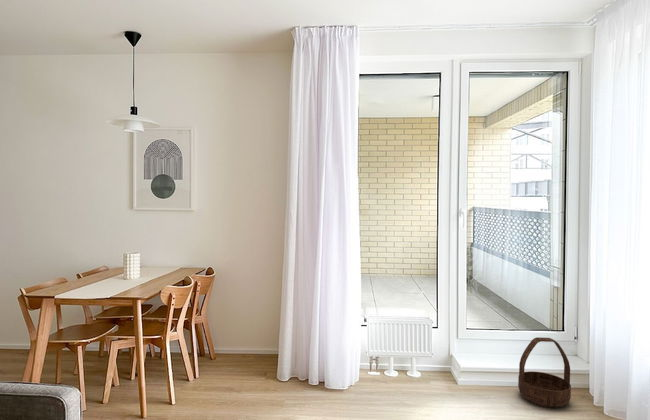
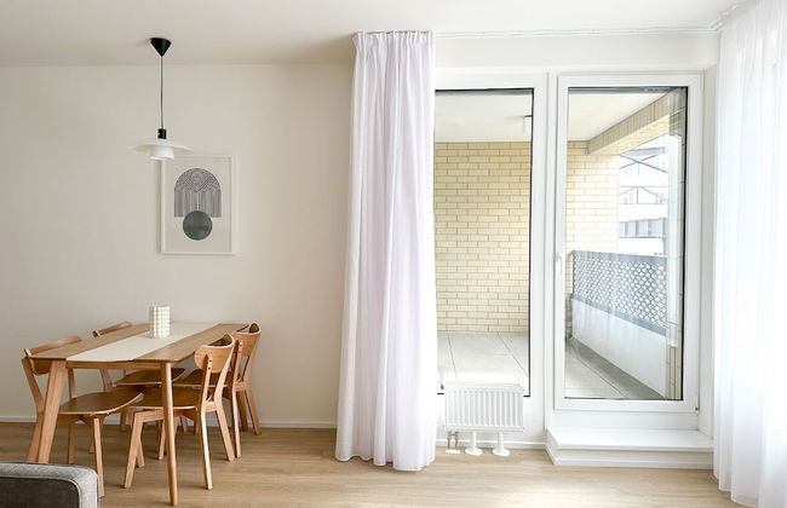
- basket [517,336,572,409]
